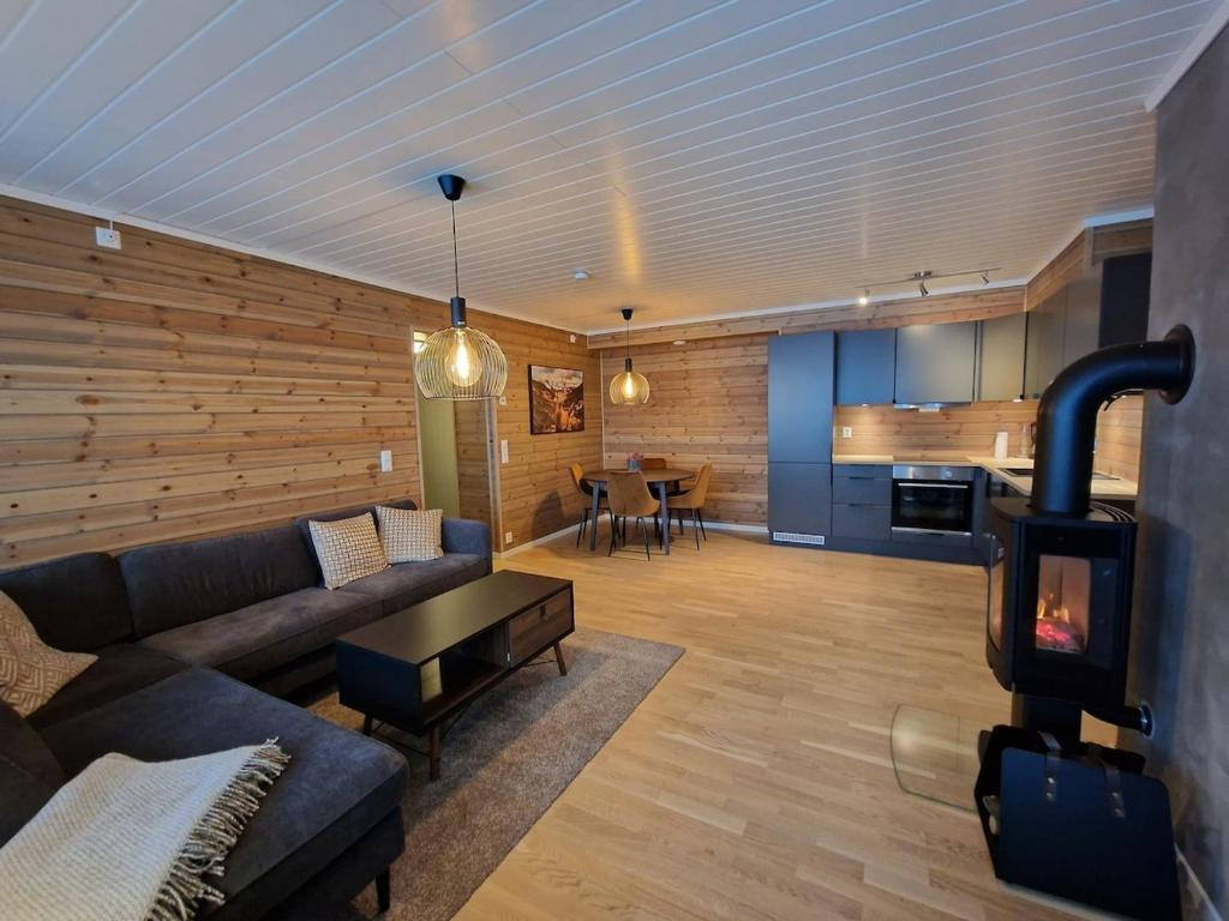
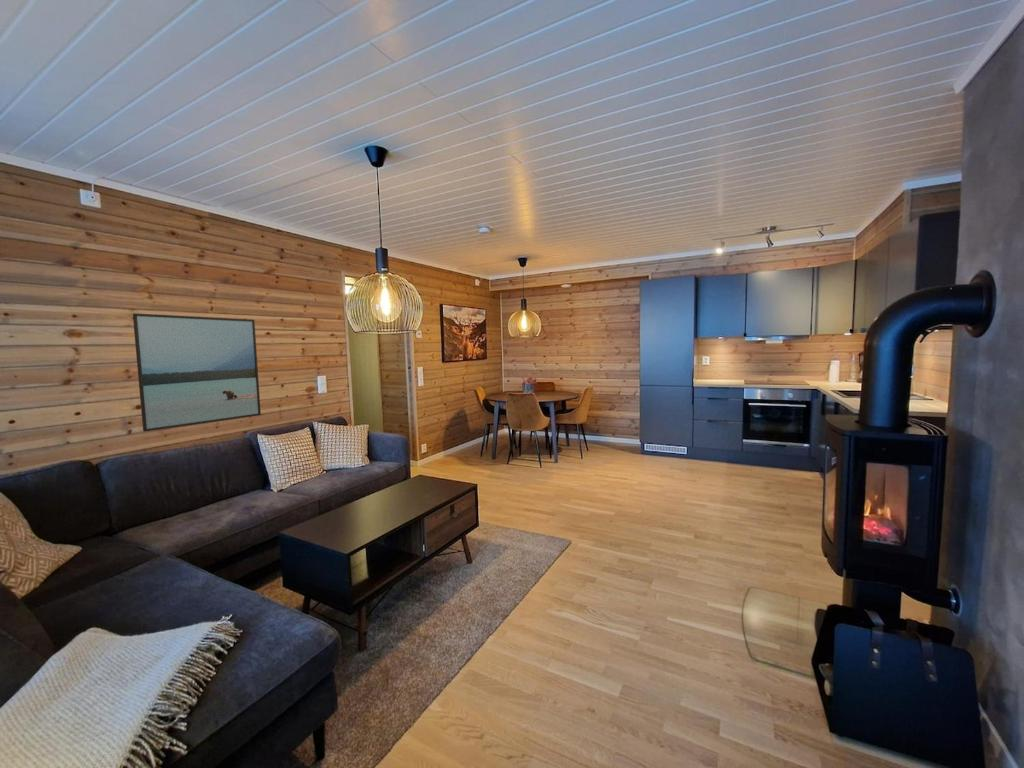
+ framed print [132,313,262,433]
